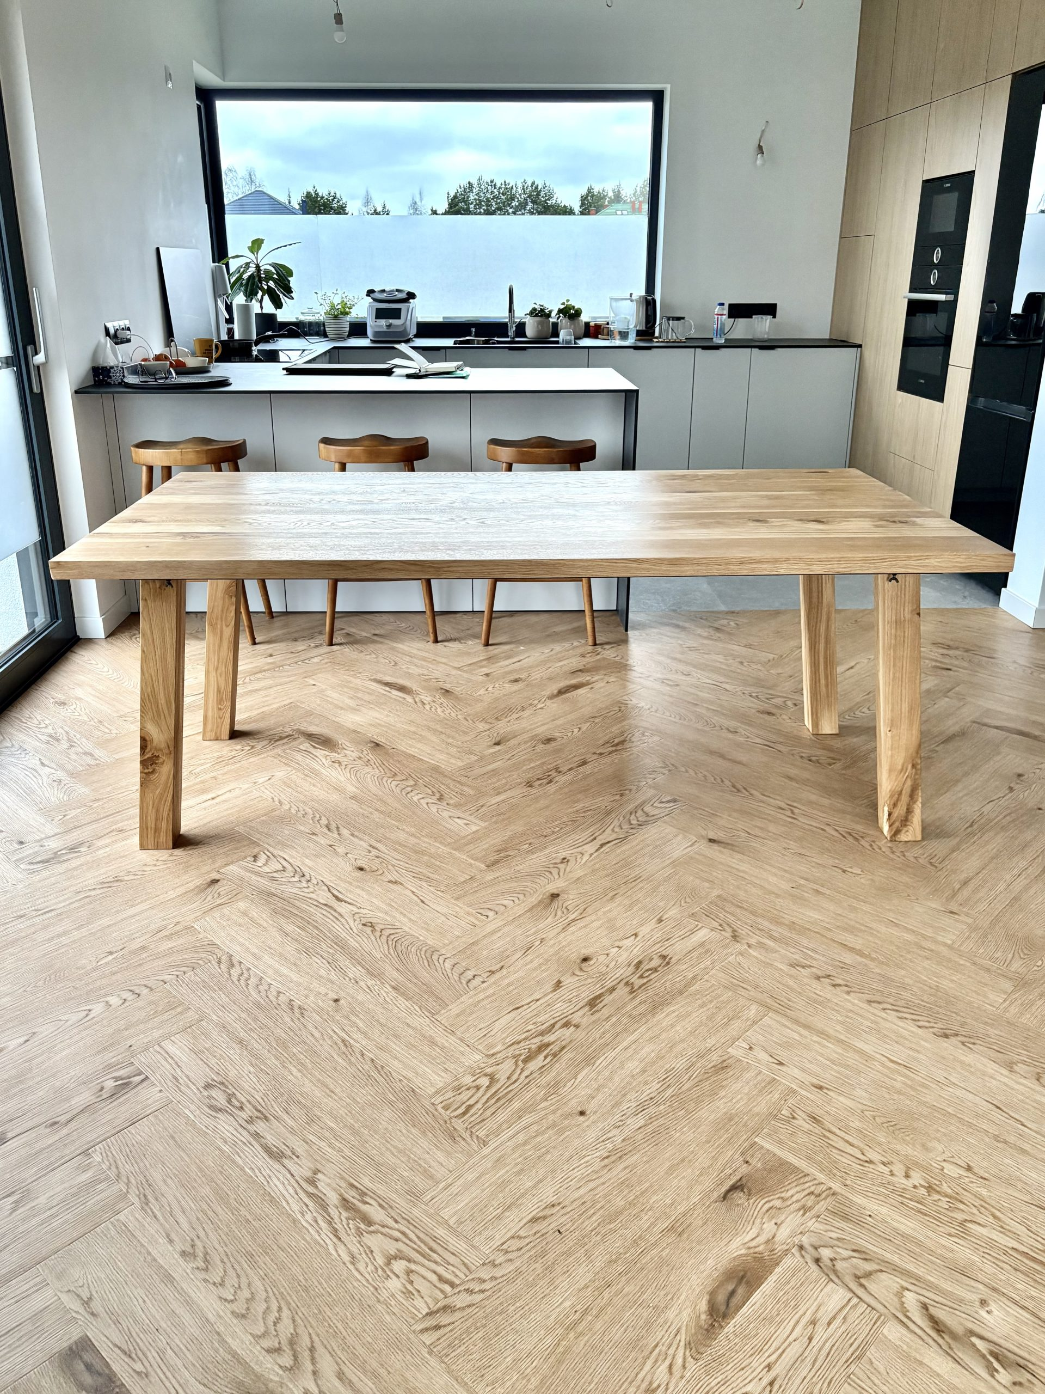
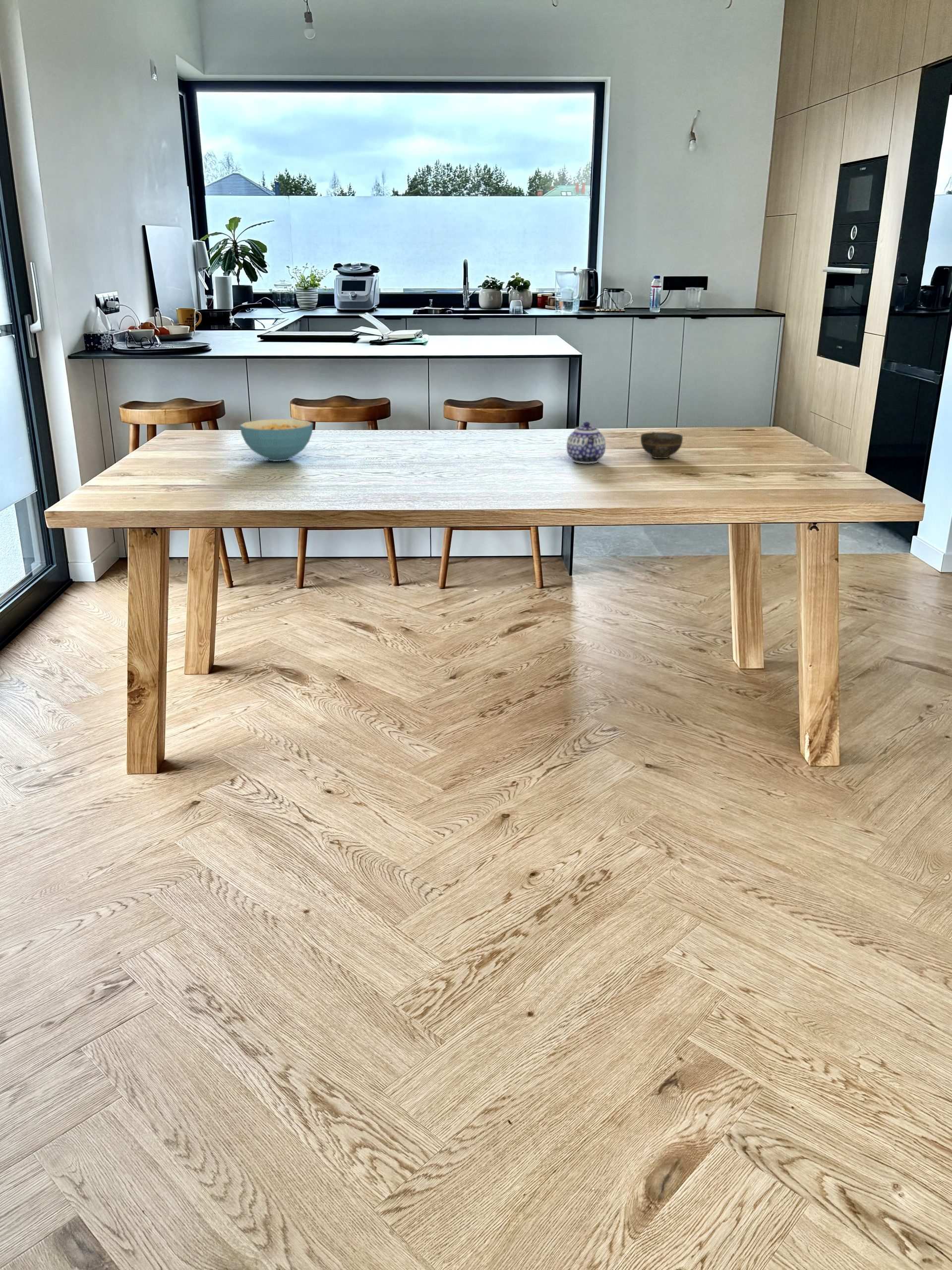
+ cereal bowl [239,419,313,462]
+ teapot [566,421,606,464]
+ cup [640,432,683,459]
